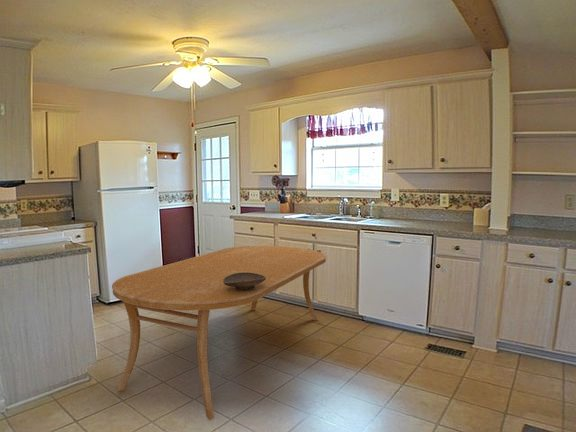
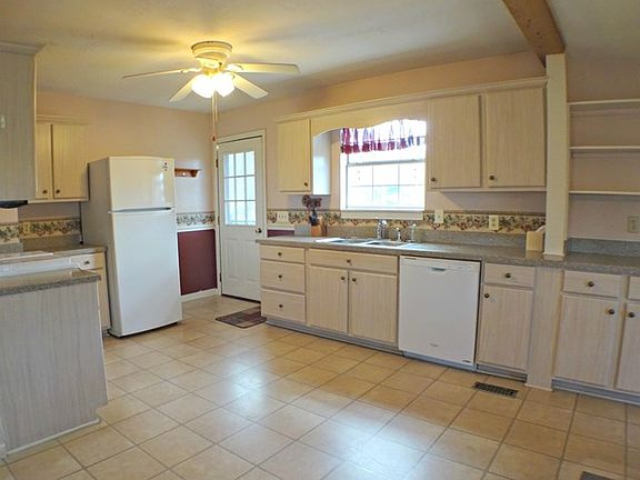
- decorative bowl [223,272,266,291]
- dining table [111,245,327,421]
